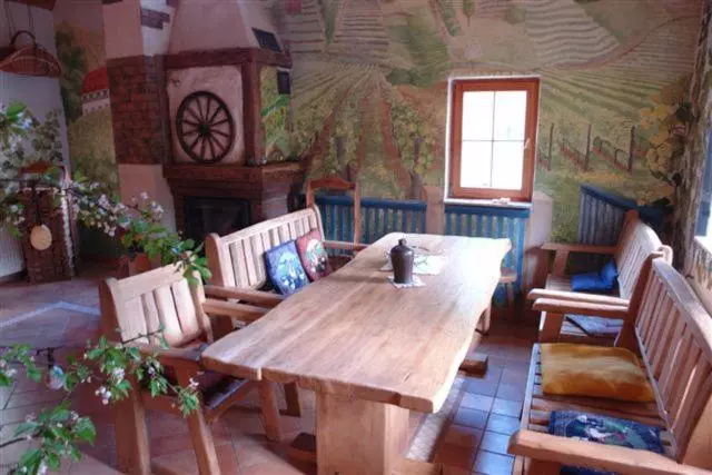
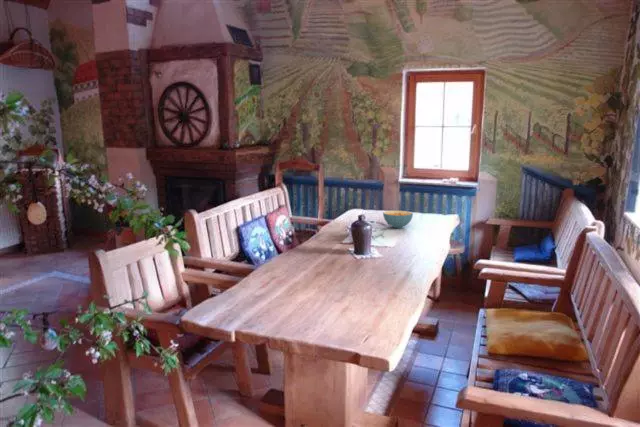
+ cereal bowl [382,210,414,229]
